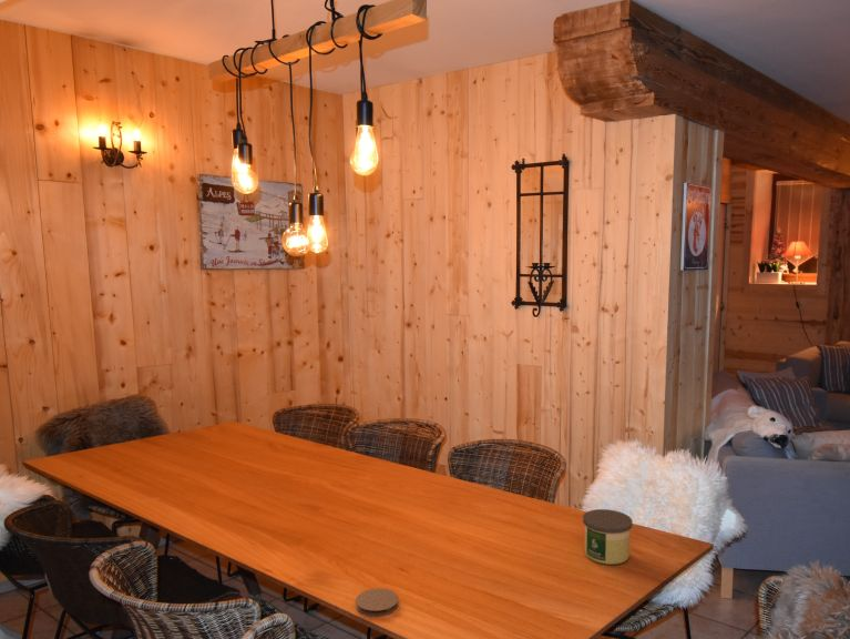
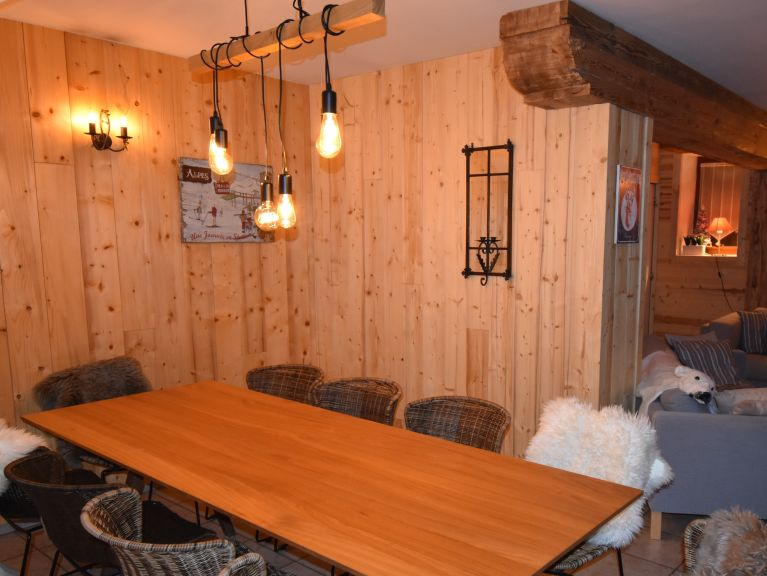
- coaster [355,587,399,618]
- candle [582,508,634,566]
